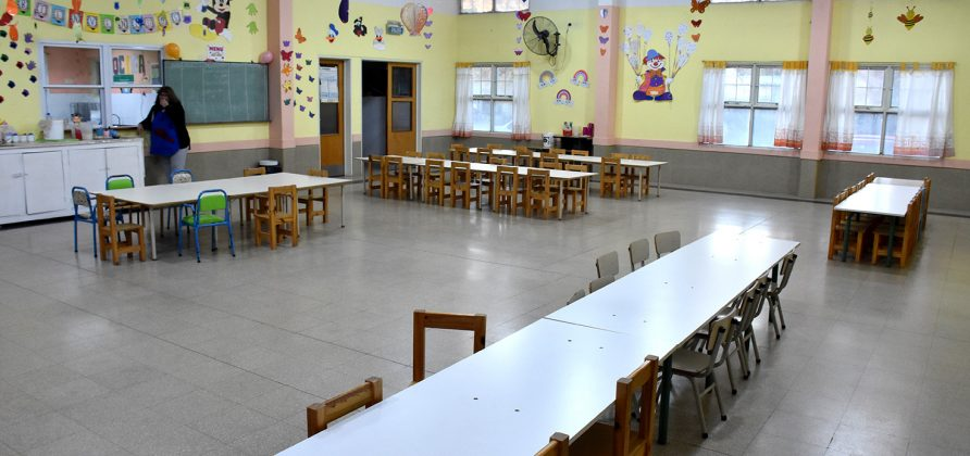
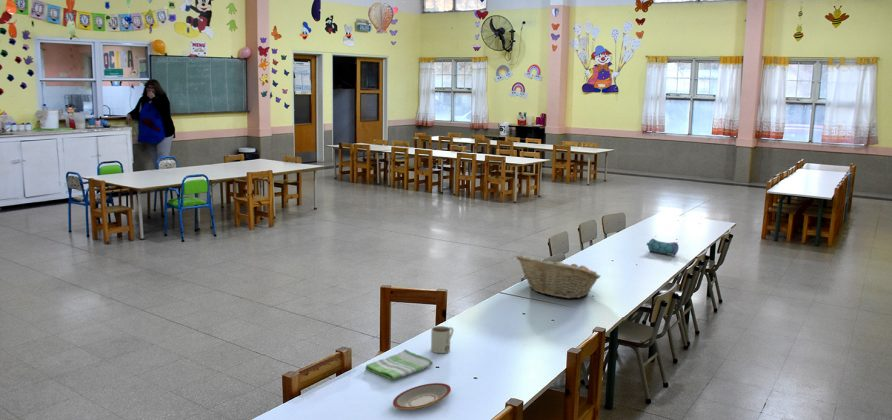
+ plate [392,382,452,410]
+ dish towel [364,349,434,381]
+ mug [430,325,454,354]
+ fruit basket [515,254,601,299]
+ pencil case [646,237,680,256]
